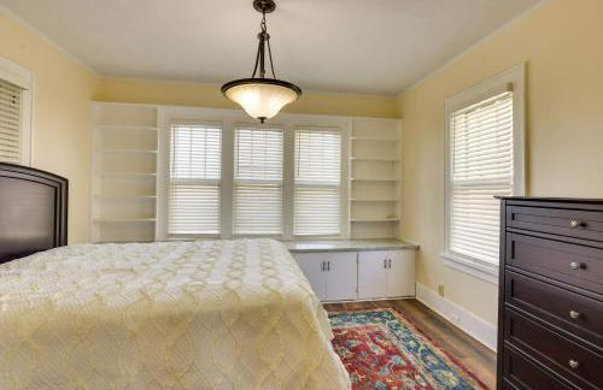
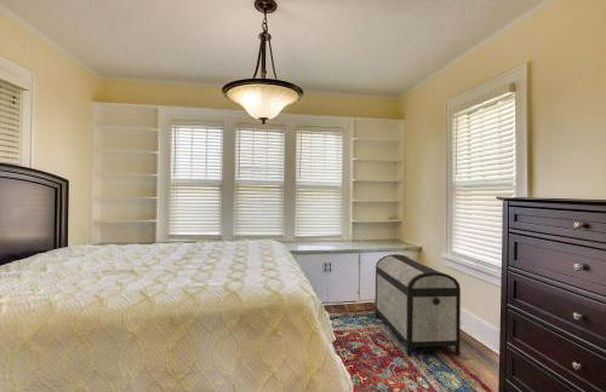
+ storage chest [375,253,462,357]
